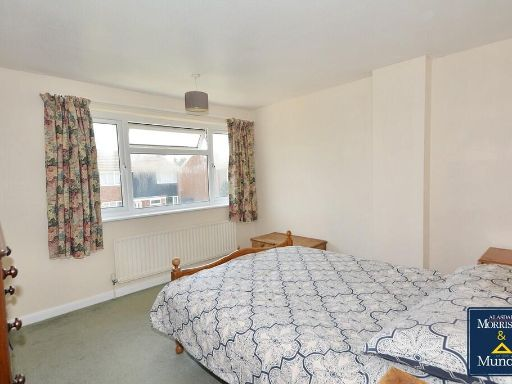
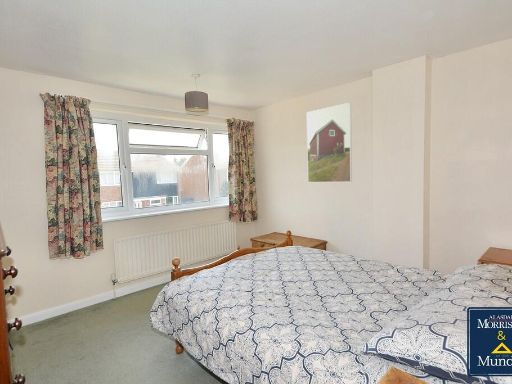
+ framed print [306,102,353,183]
